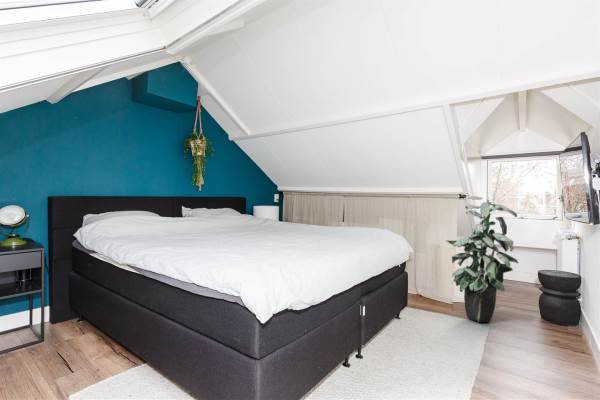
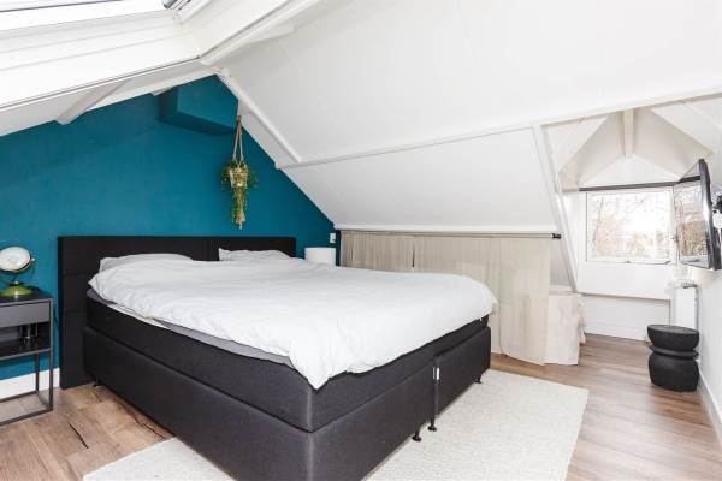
- indoor plant [446,195,519,323]
